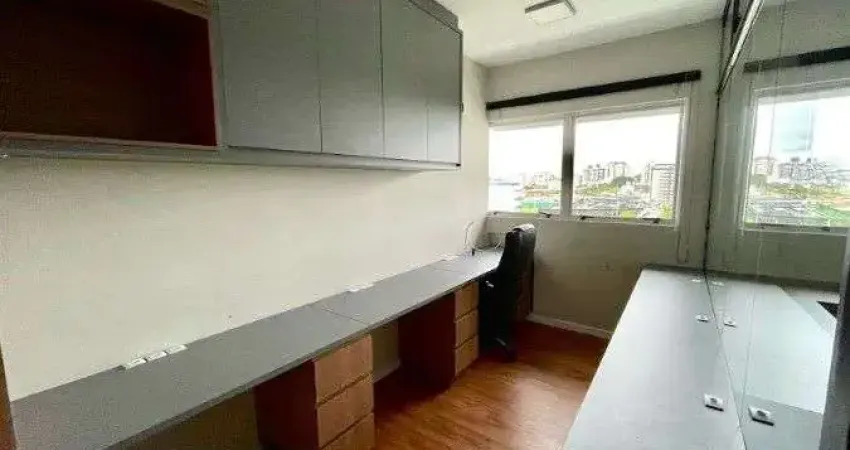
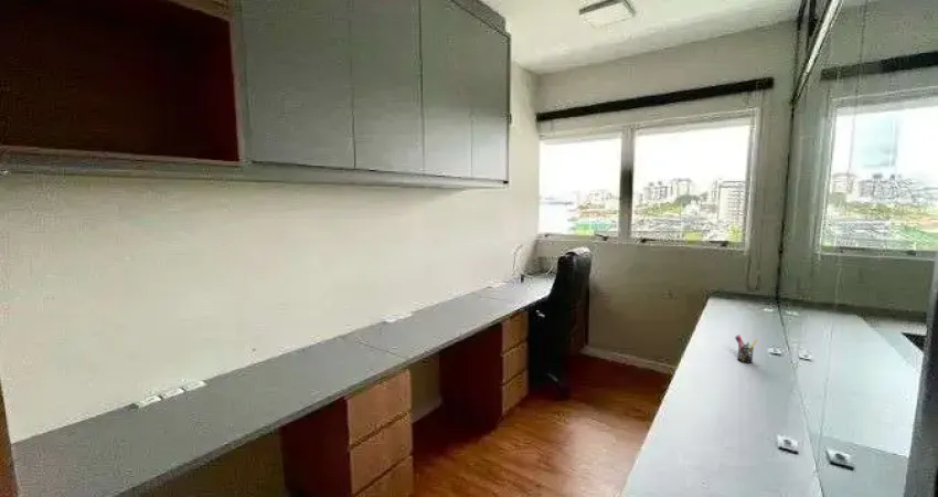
+ pen holder [734,334,758,364]
